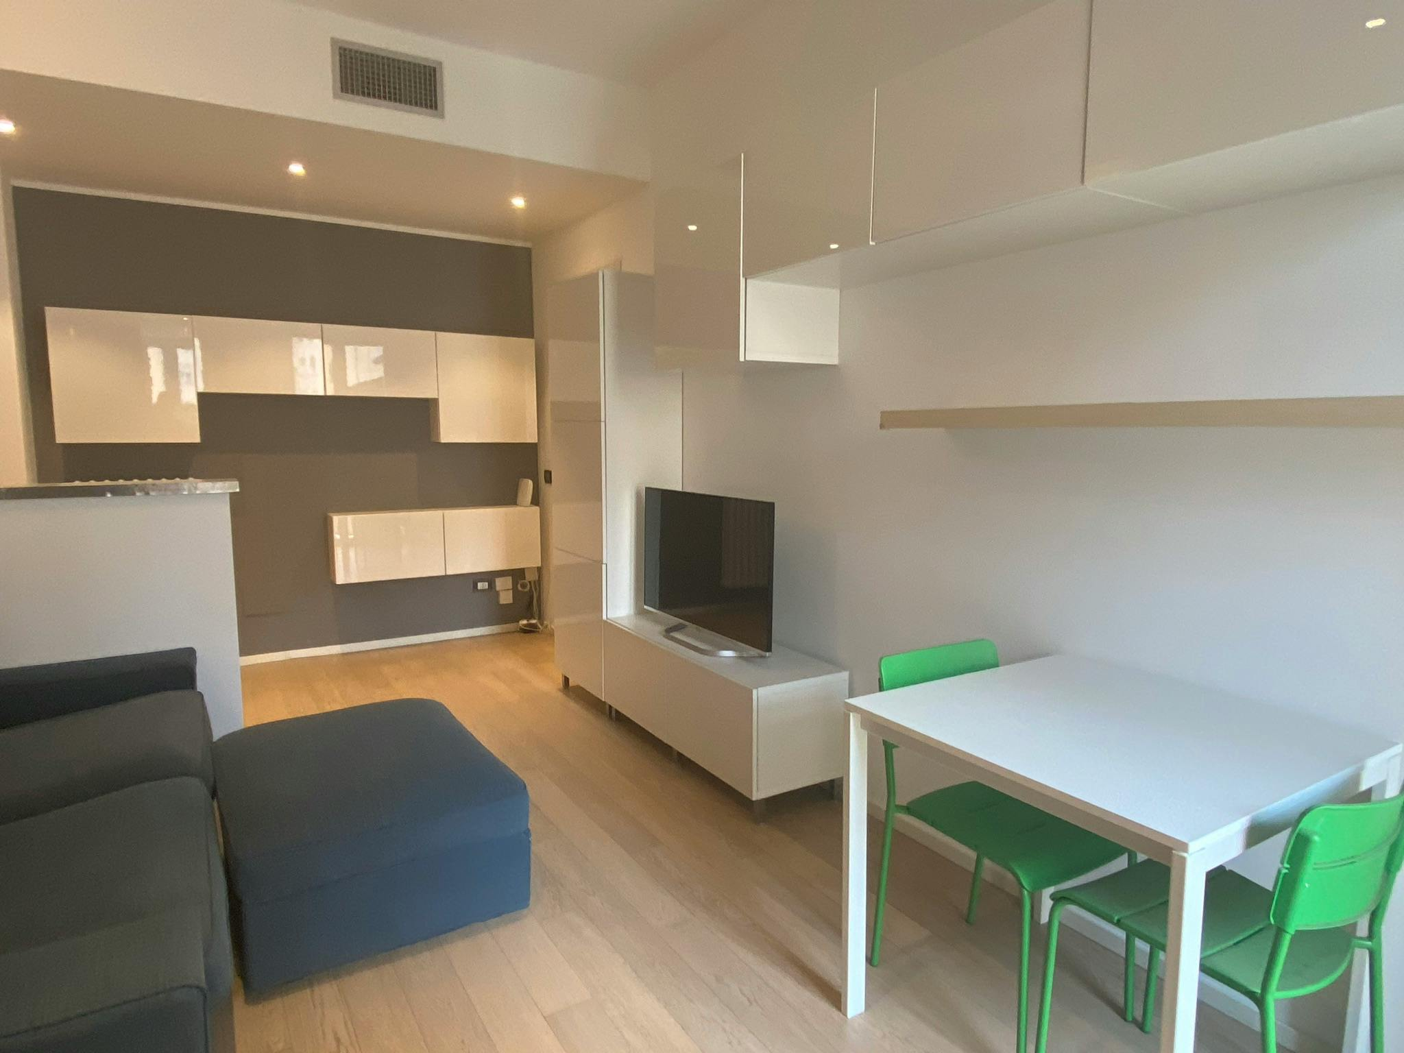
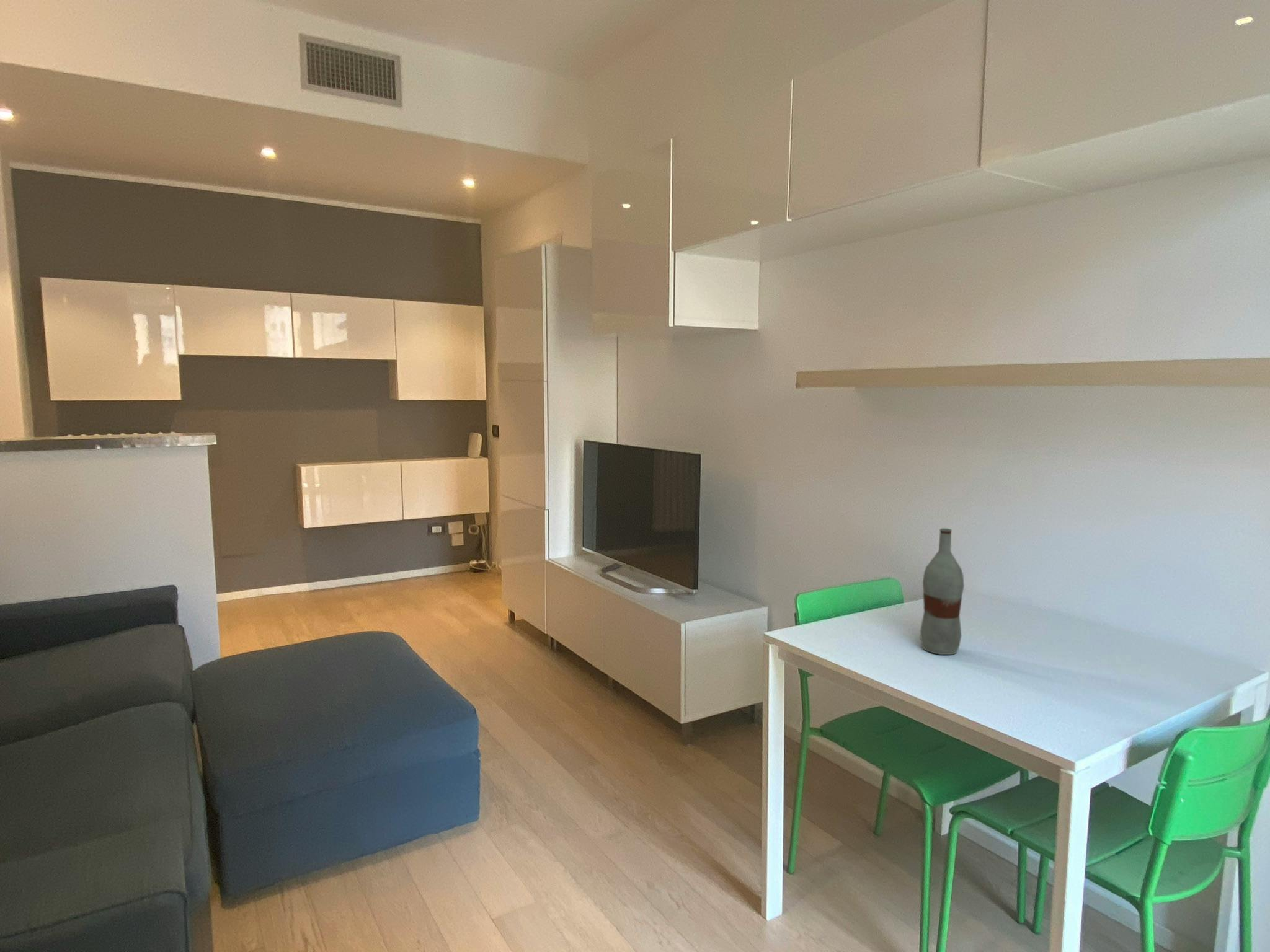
+ bottle [920,527,965,655]
